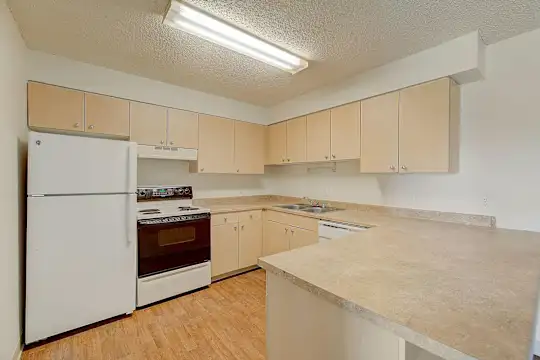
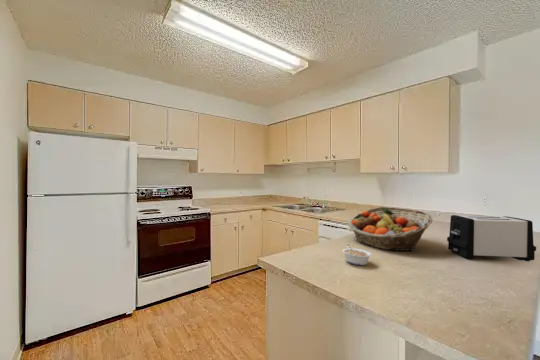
+ legume [341,244,373,266]
+ toaster [446,214,537,262]
+ fruit basket [347,206,433,252]
